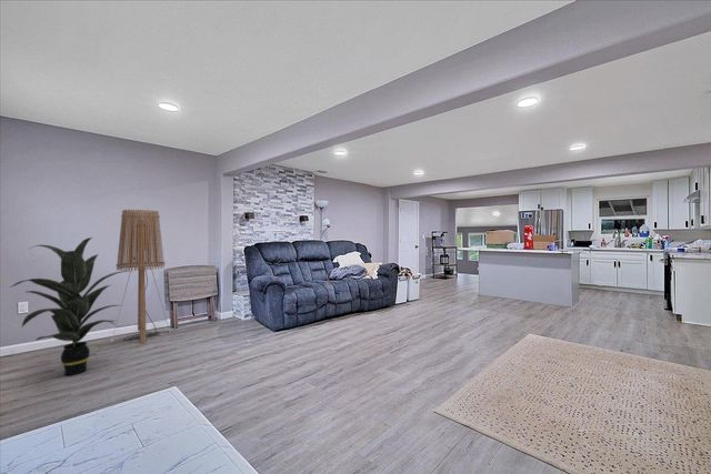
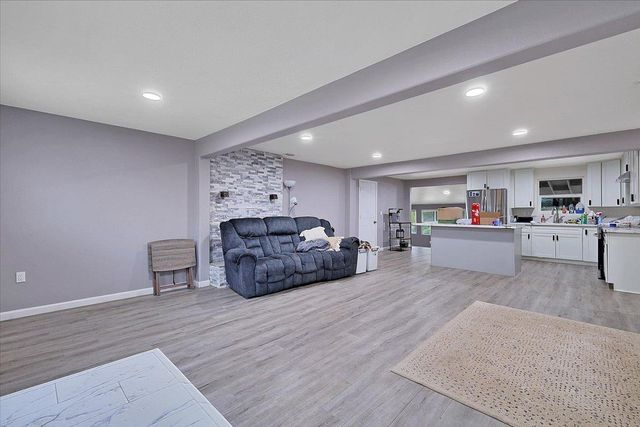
- indoor plant [9,236,132,376]
- floor lamp [112,209,170,344]
